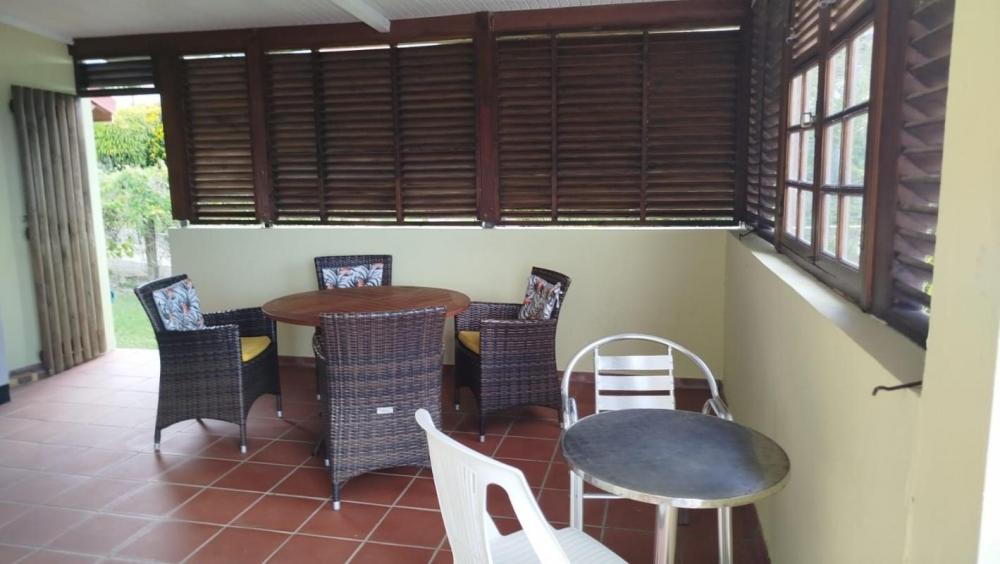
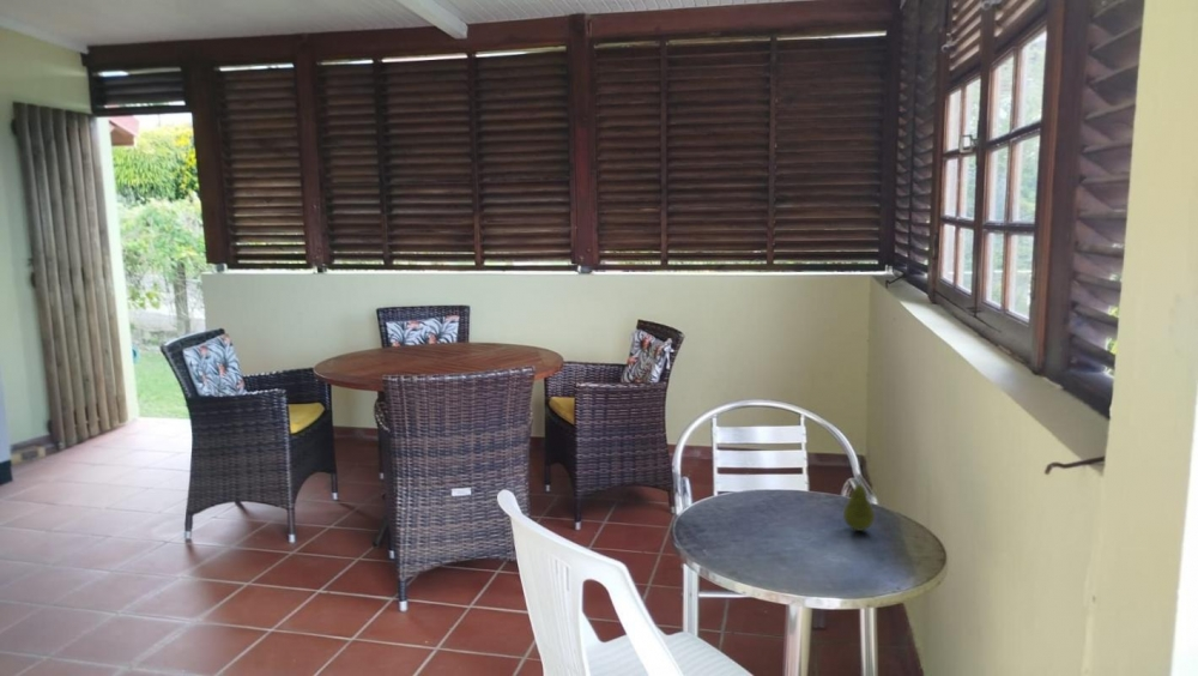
+ fruit [842,481,876,532]
